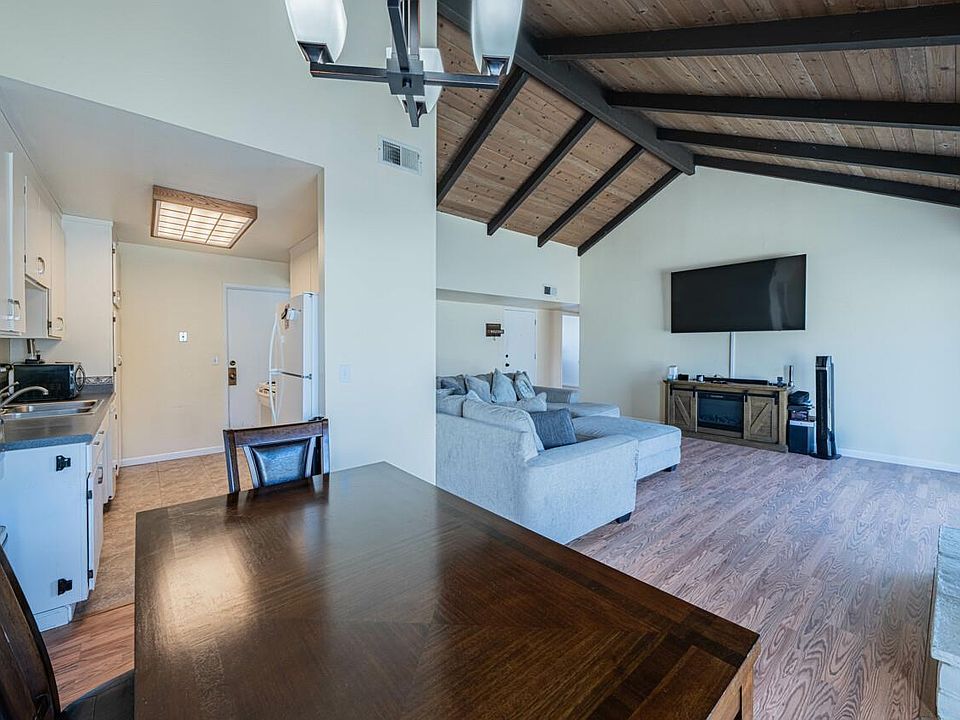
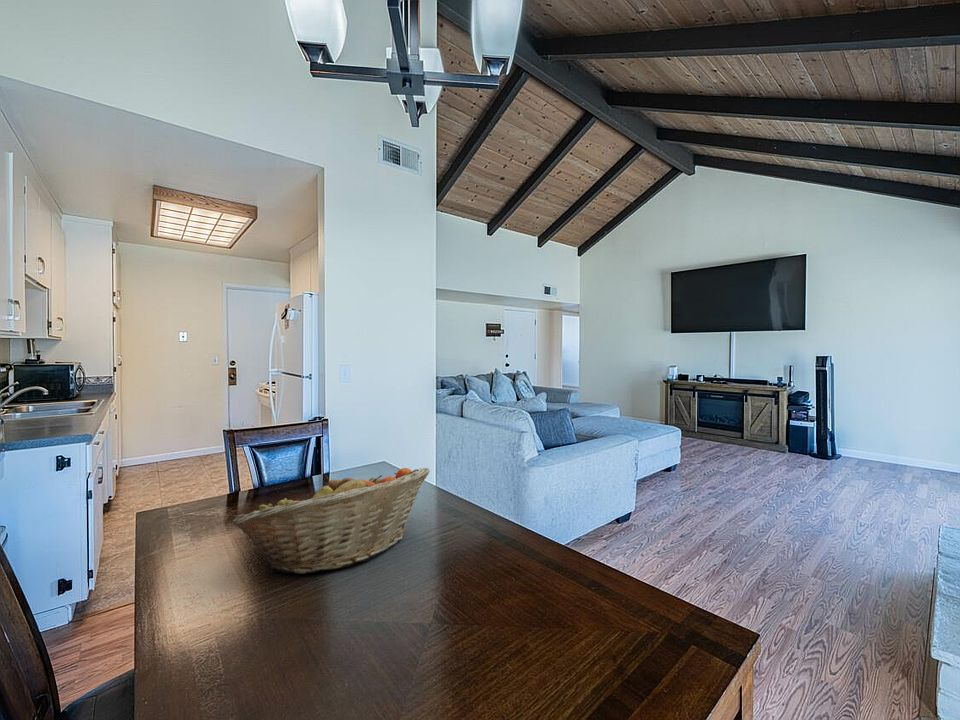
+ fruit basket [231,467,431,575]
